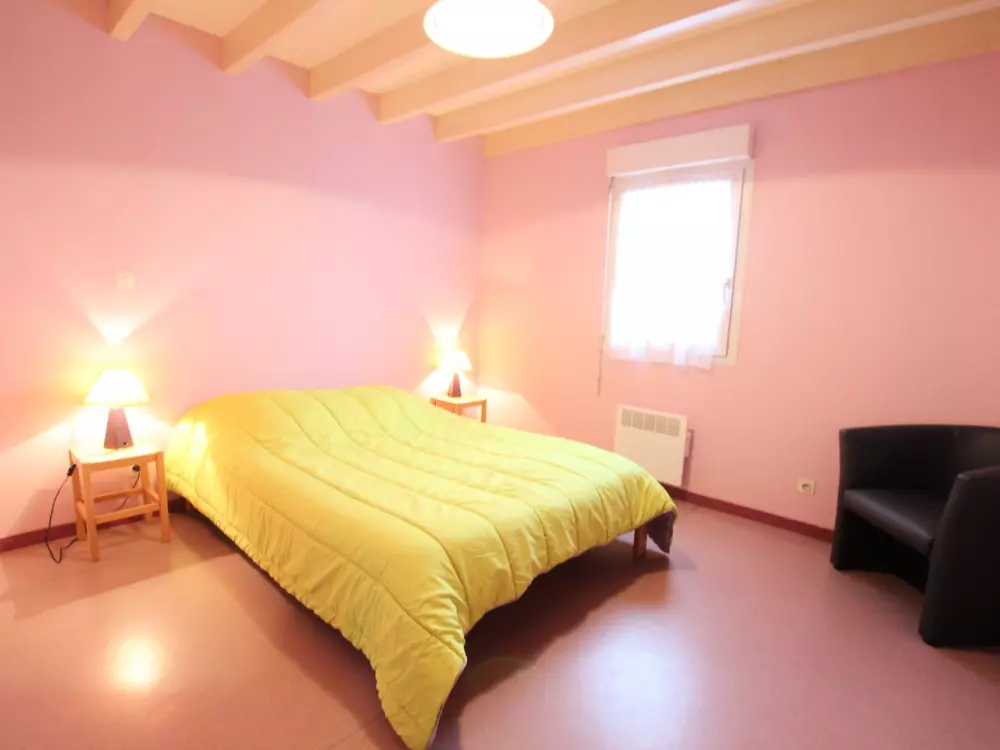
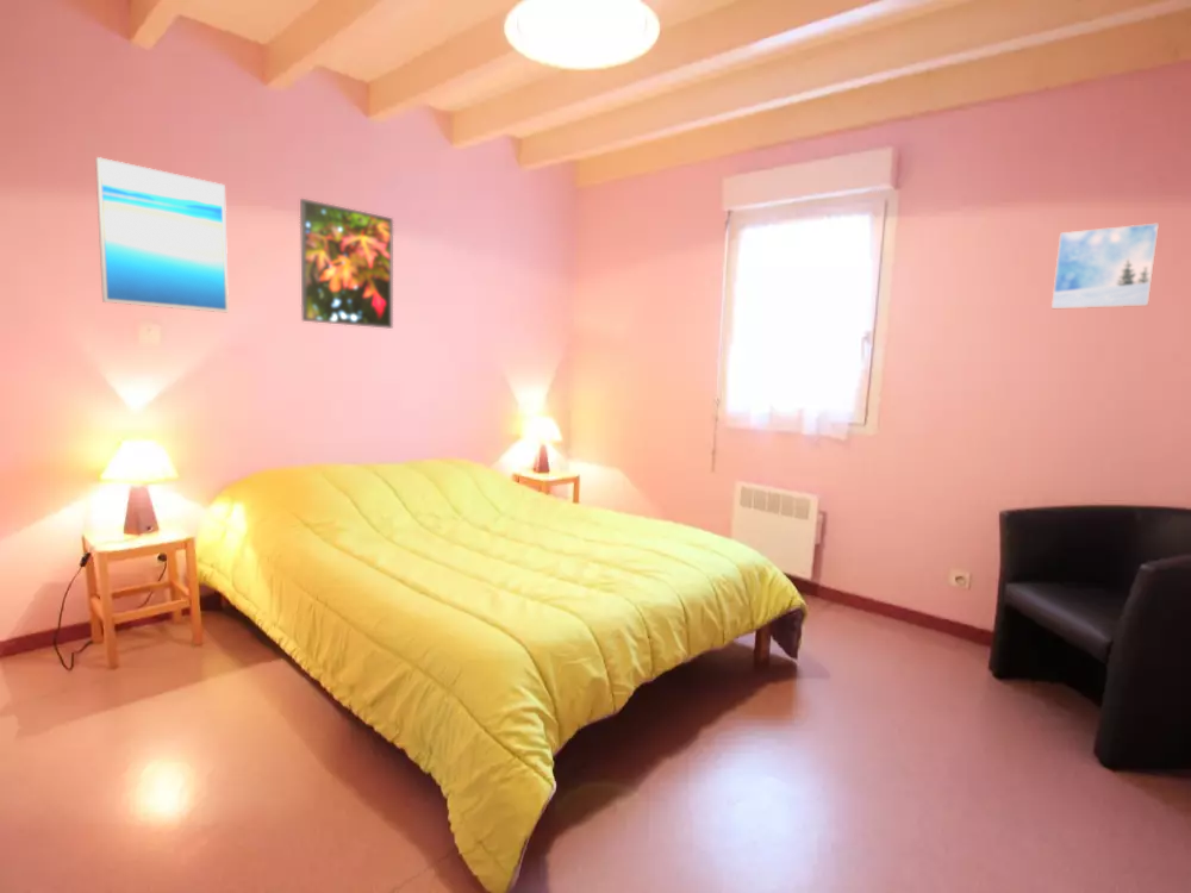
+ wall art [94,156,230,313]
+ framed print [299,198,394,330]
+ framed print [1050,221,1160,310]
